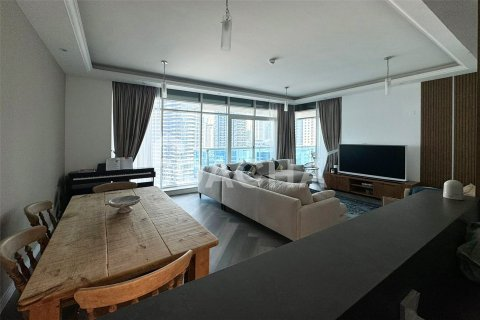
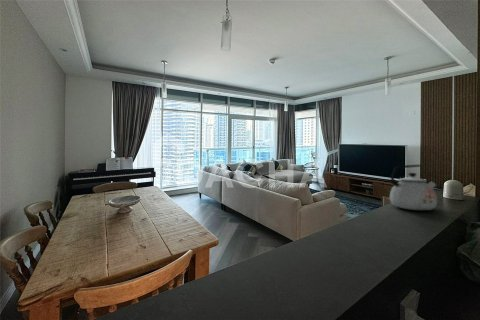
+ kettle [389,164,438,211]
